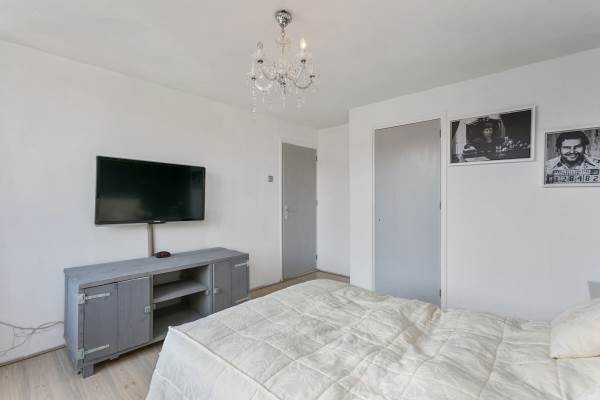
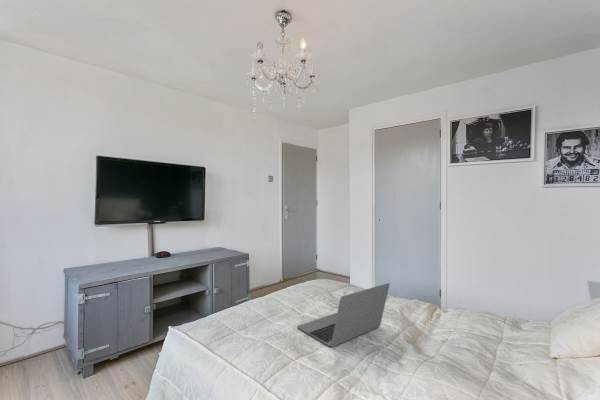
+ laptop [296,282,391,348]
